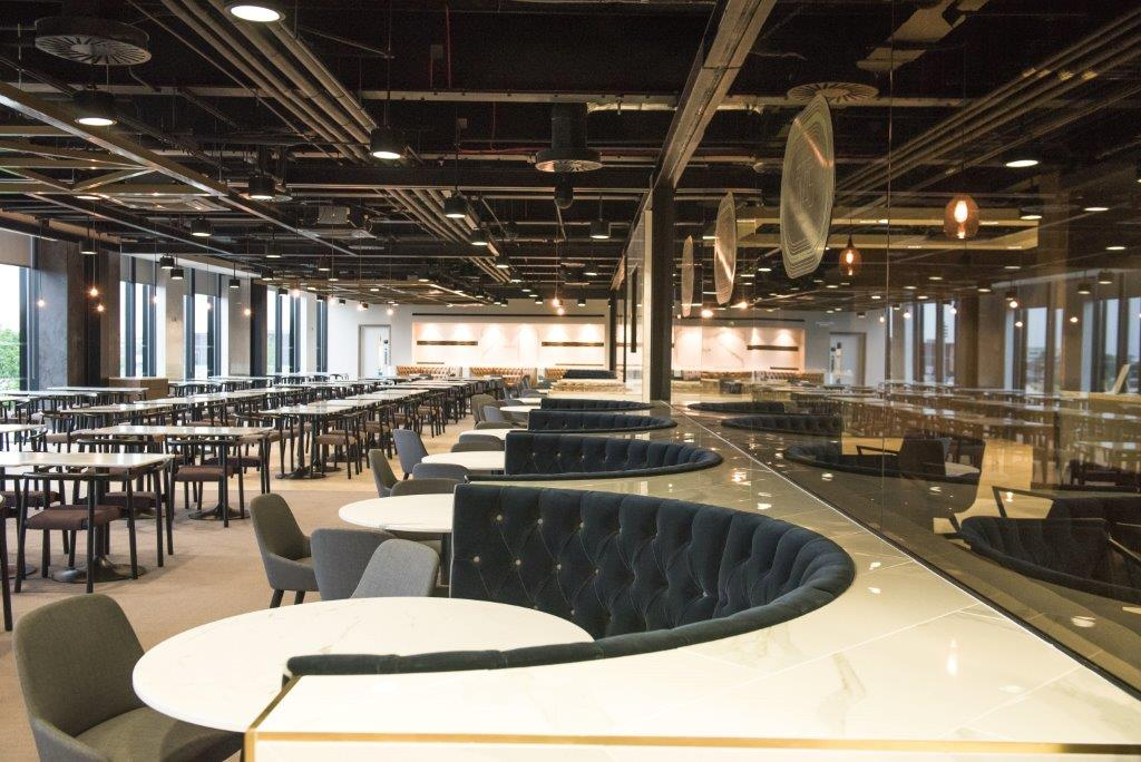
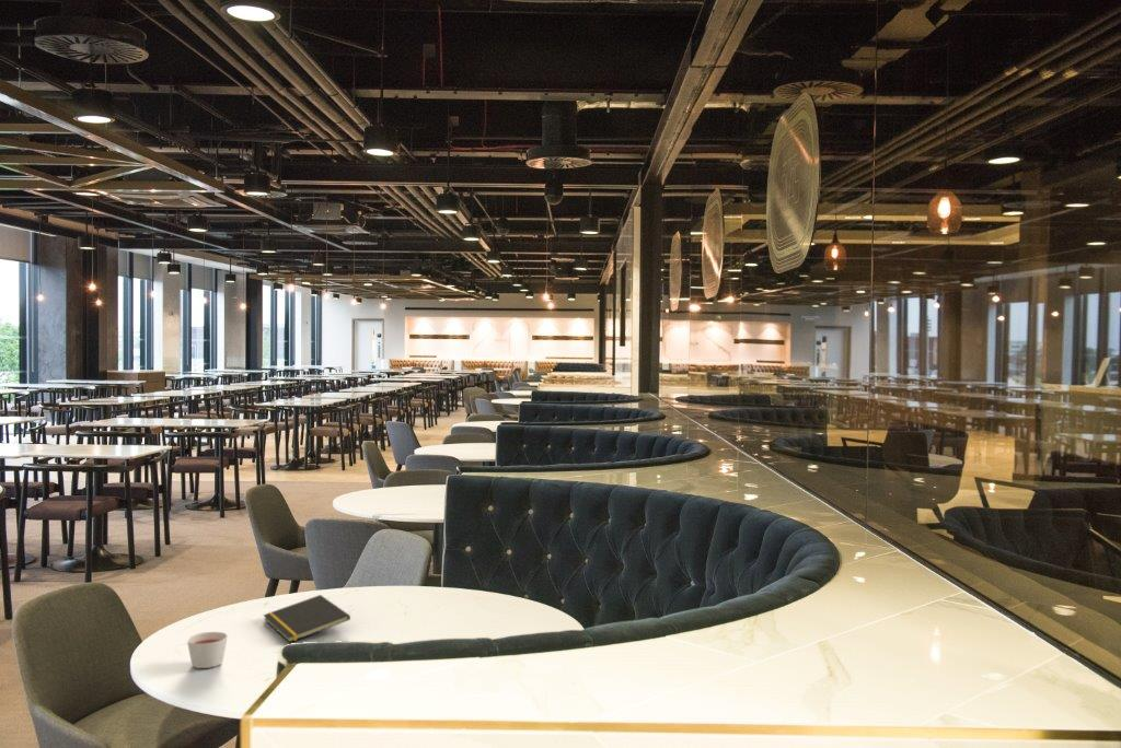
+ candle [186,631,229,669]
+ notepad [263,594,351,643]
